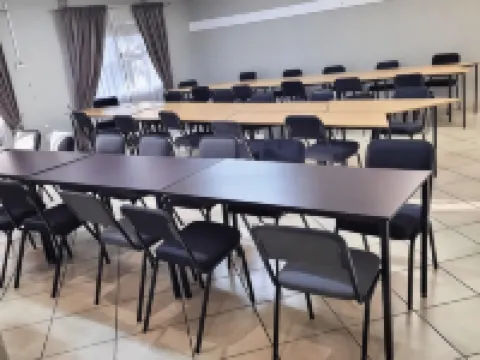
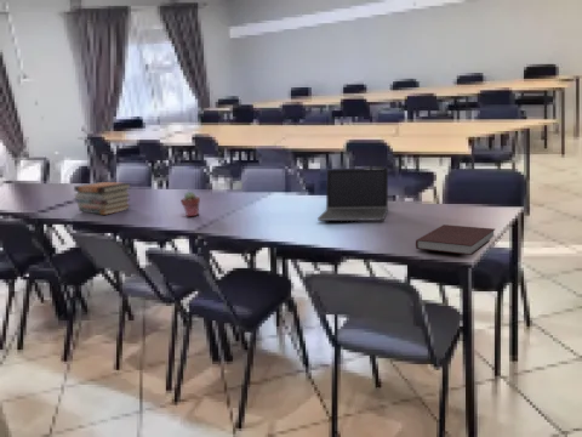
+ potted succulent [179,191,201,217]
+ laptop computer [316,166,389,222]
+ book stack [73,181,132,216]
+ notebook [415,223,496,256]
